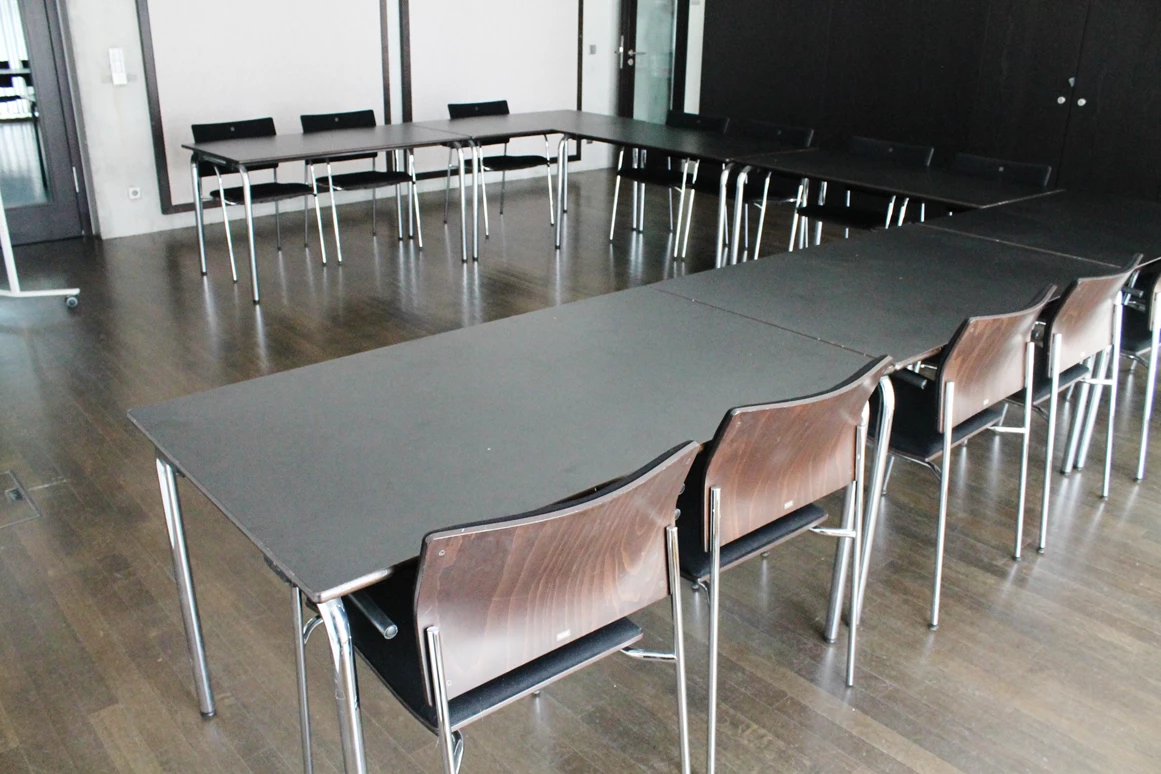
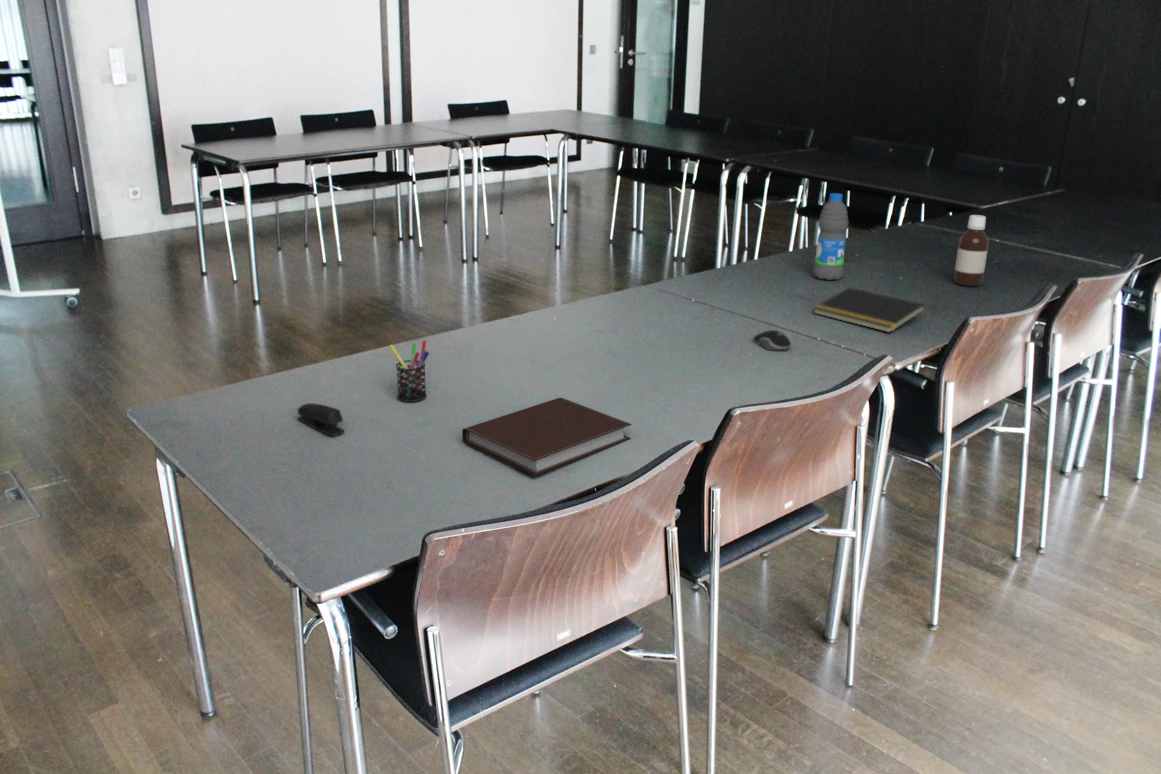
+ notebook [461,397,632,477]
+ bottle [953,214,990,287]
+ notepad [812,286,927,333]
+ computer mouse [752,329,792,352]
+ stapler [296,402,345,437]
+ pen holder [388,339,430,403]
+ water bottle [812,192,849,281]
